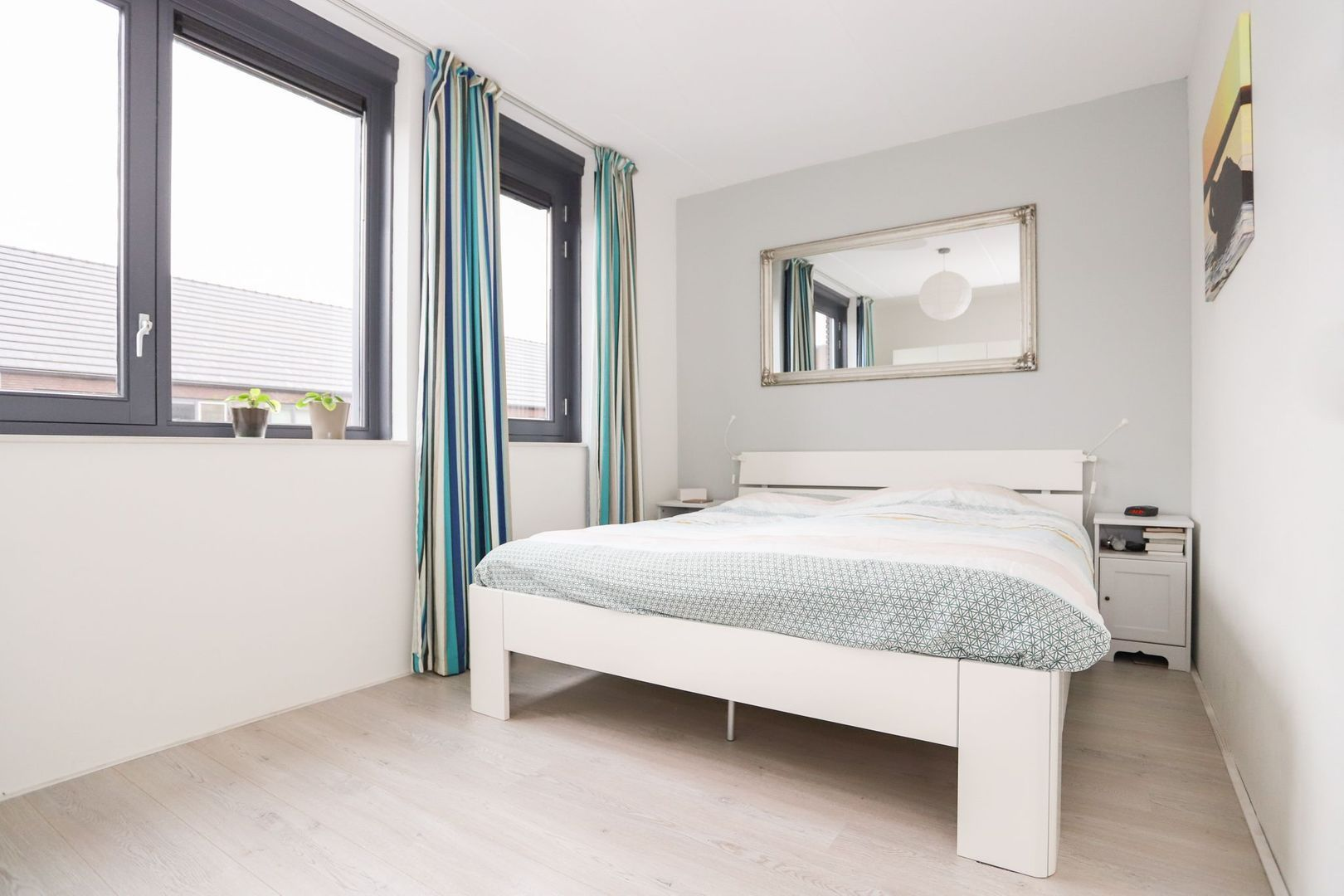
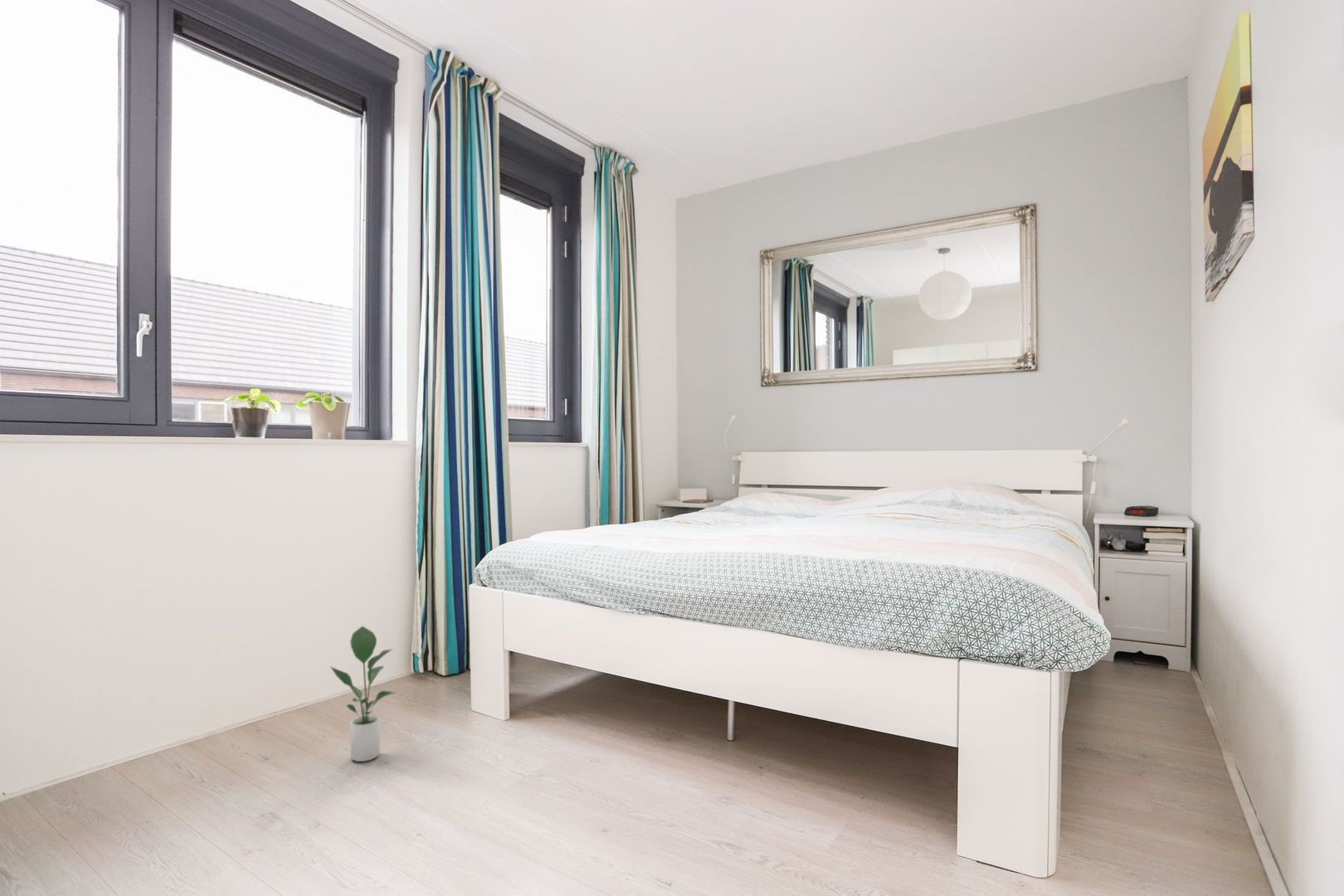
+ potted plant [329,626,396,762]
